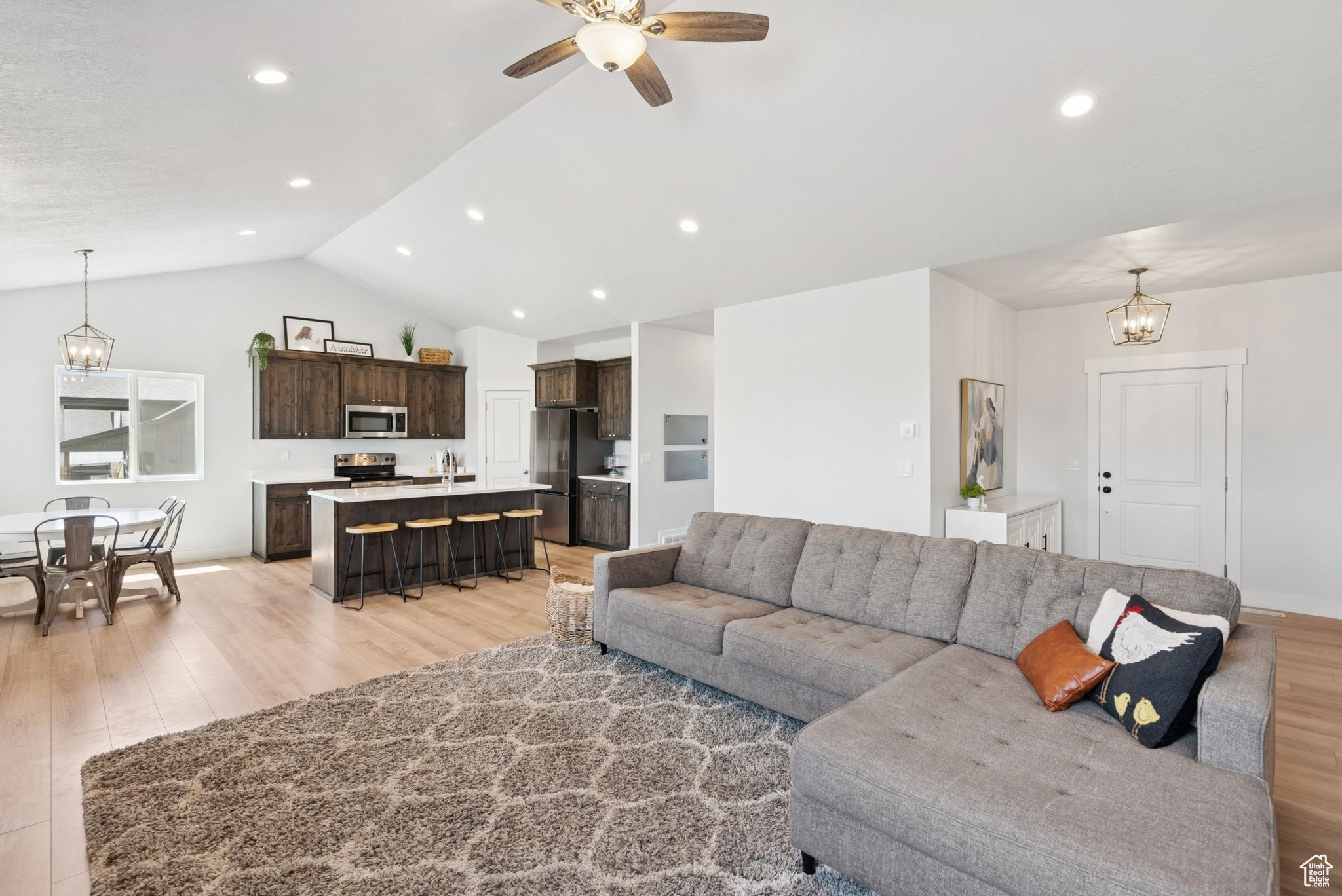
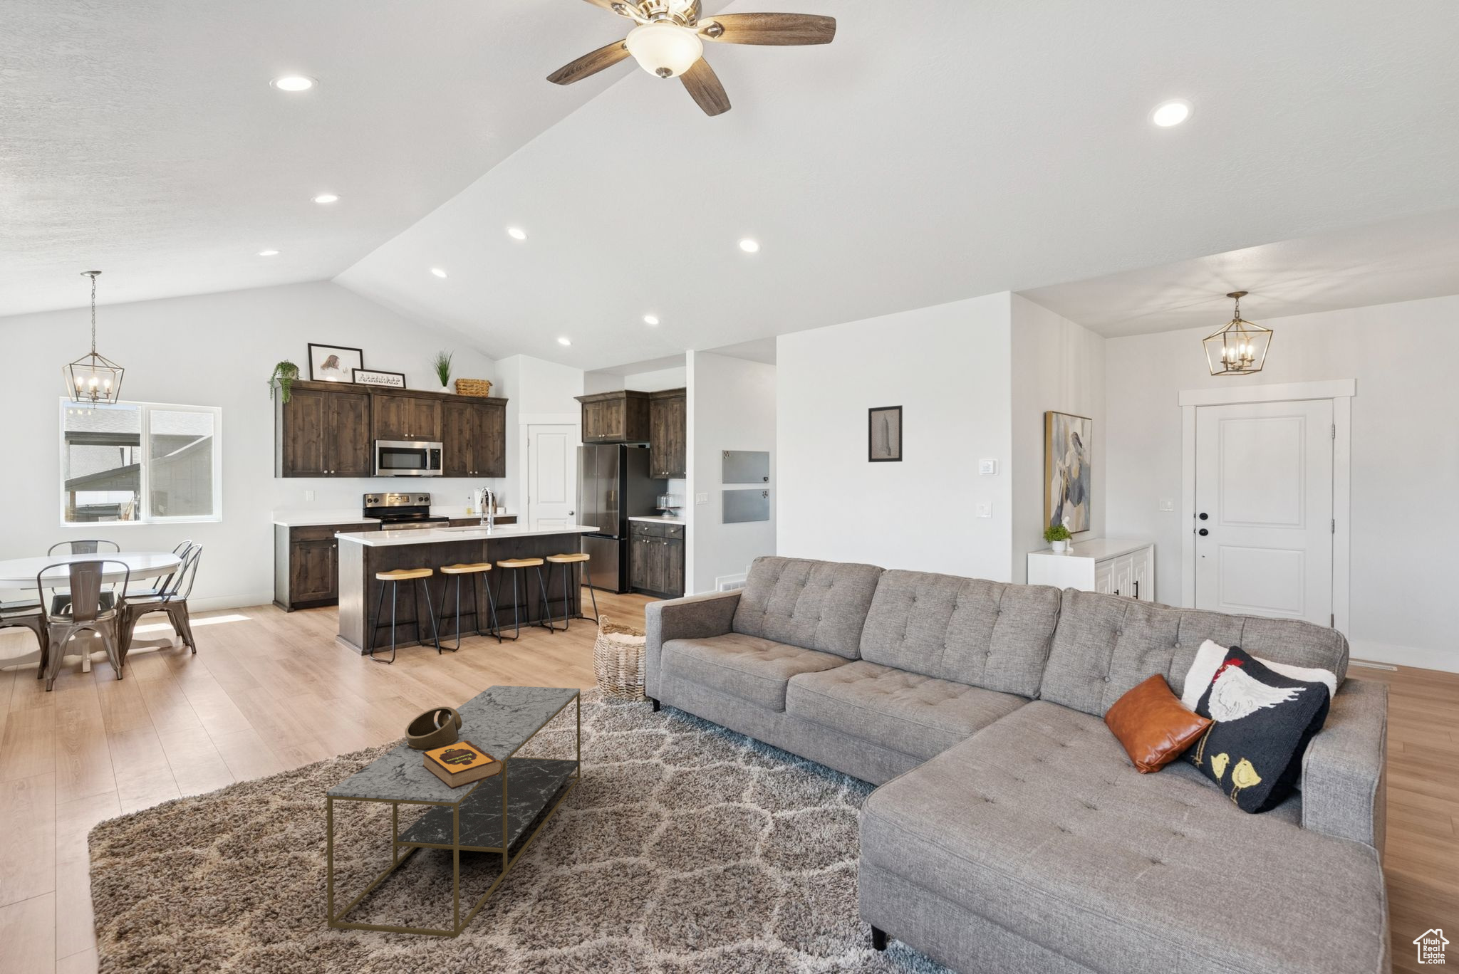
+ wall art [868,404,903,463]
+ hardback book [422,740,503,789]
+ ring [404,707,462,750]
+ coffee table [326,685,582,938]
